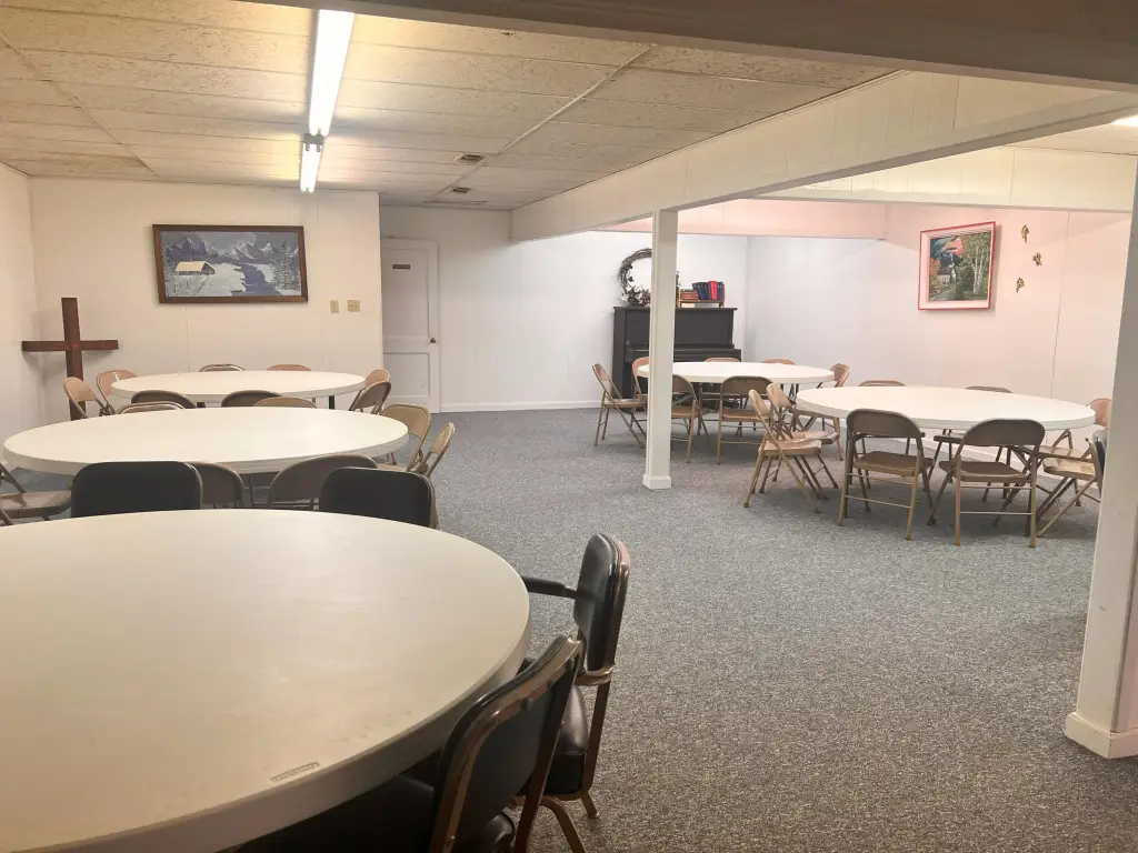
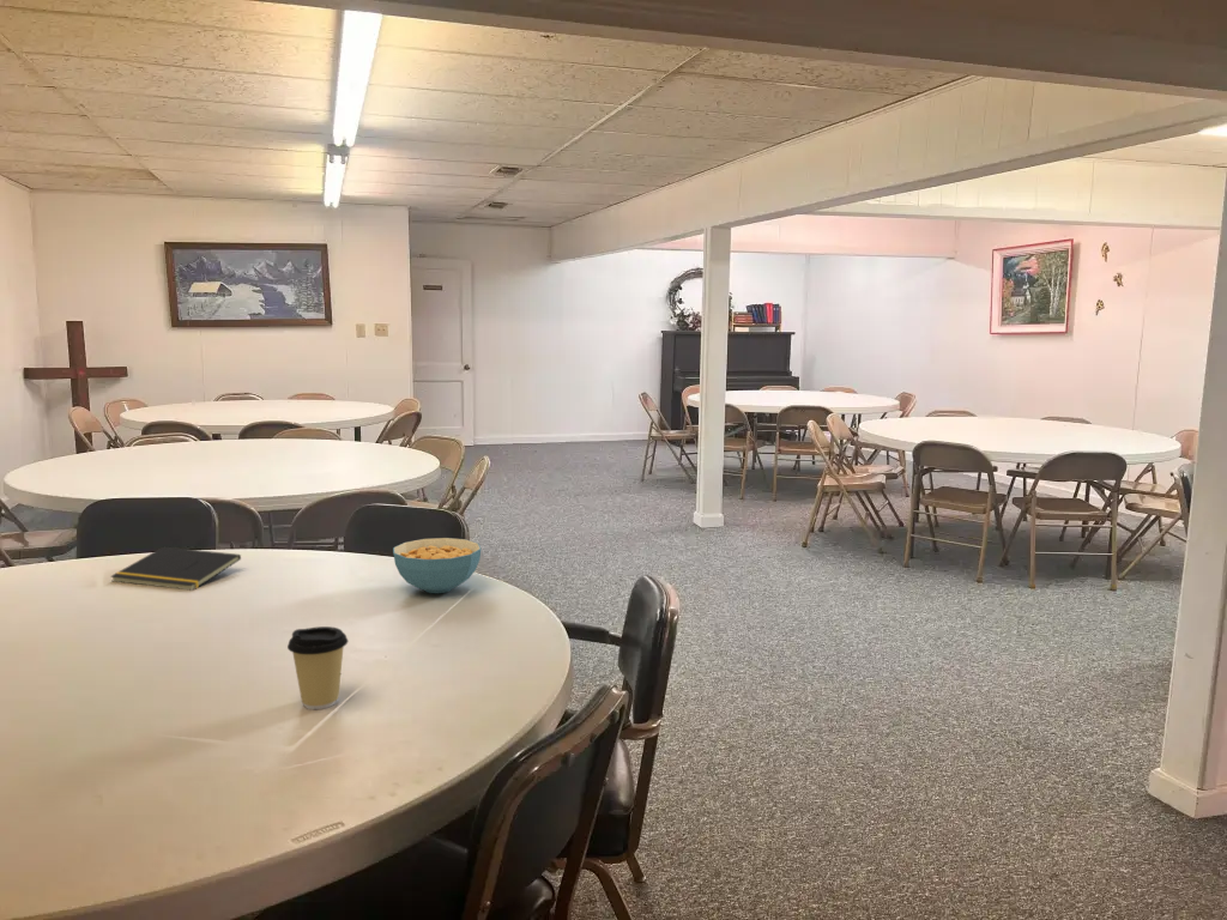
+ coffee cup [286,625,349,710]
+ notepad [109,546,242,592]
+ cereal bowl [392,537,482,594]
